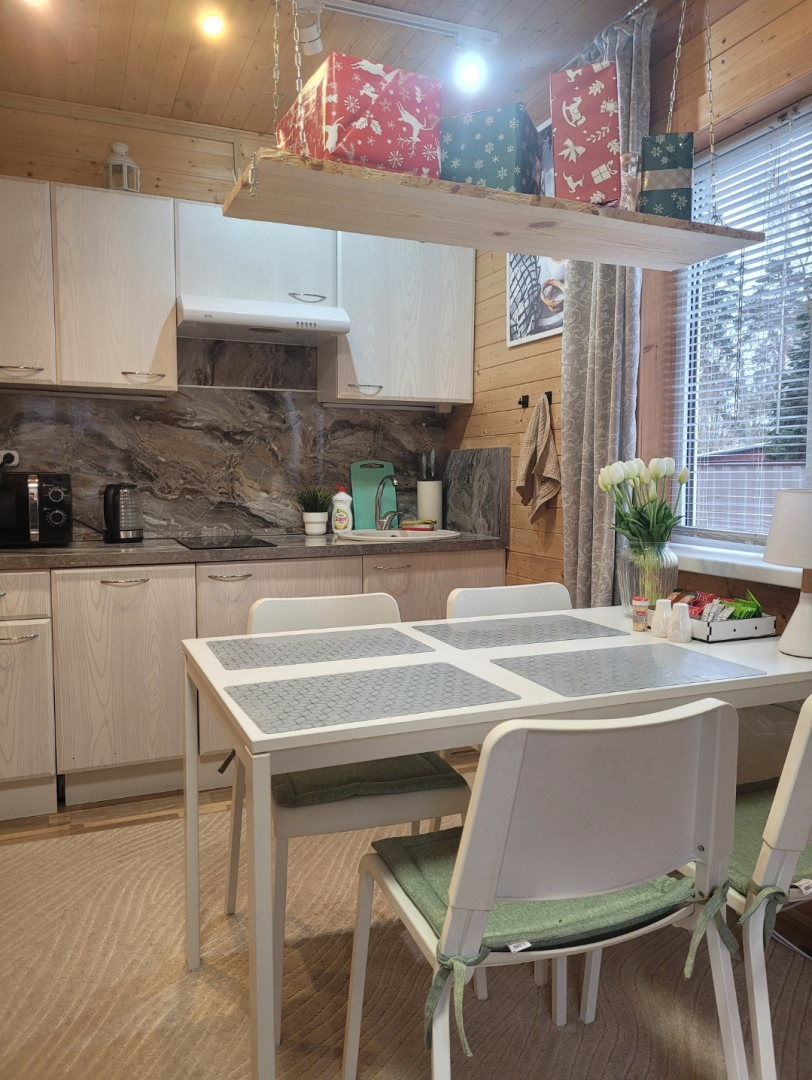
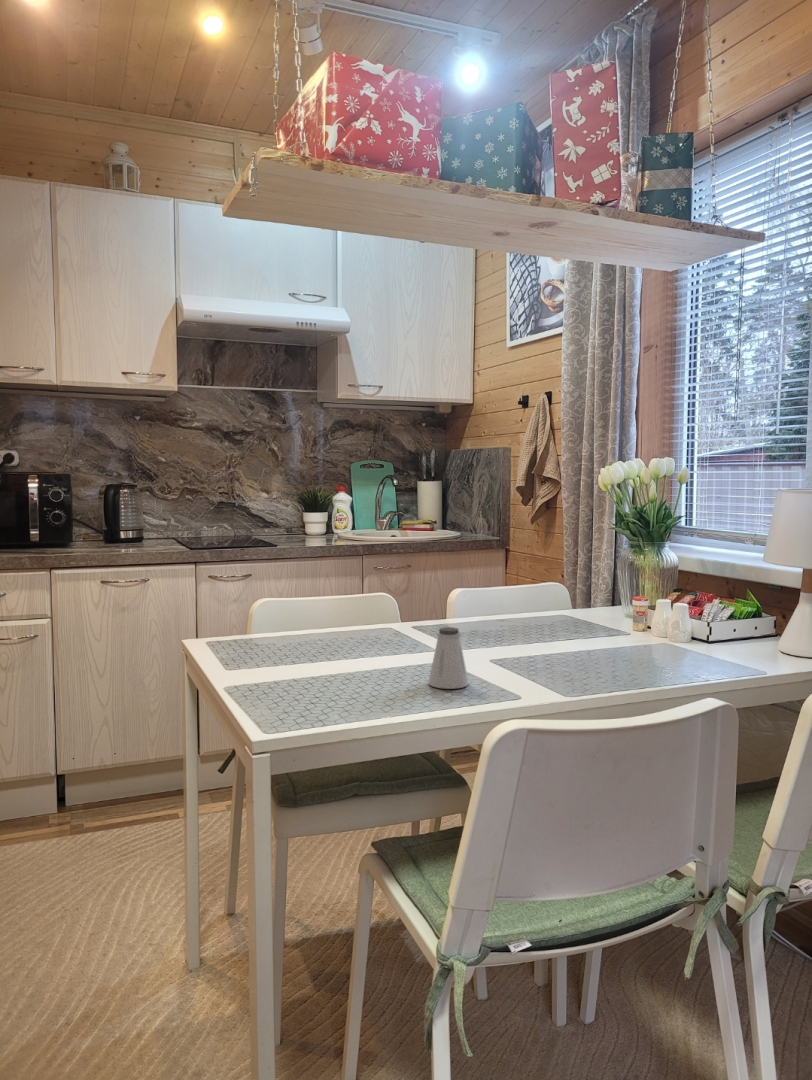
+ saltshaker [427,626,470,690]
